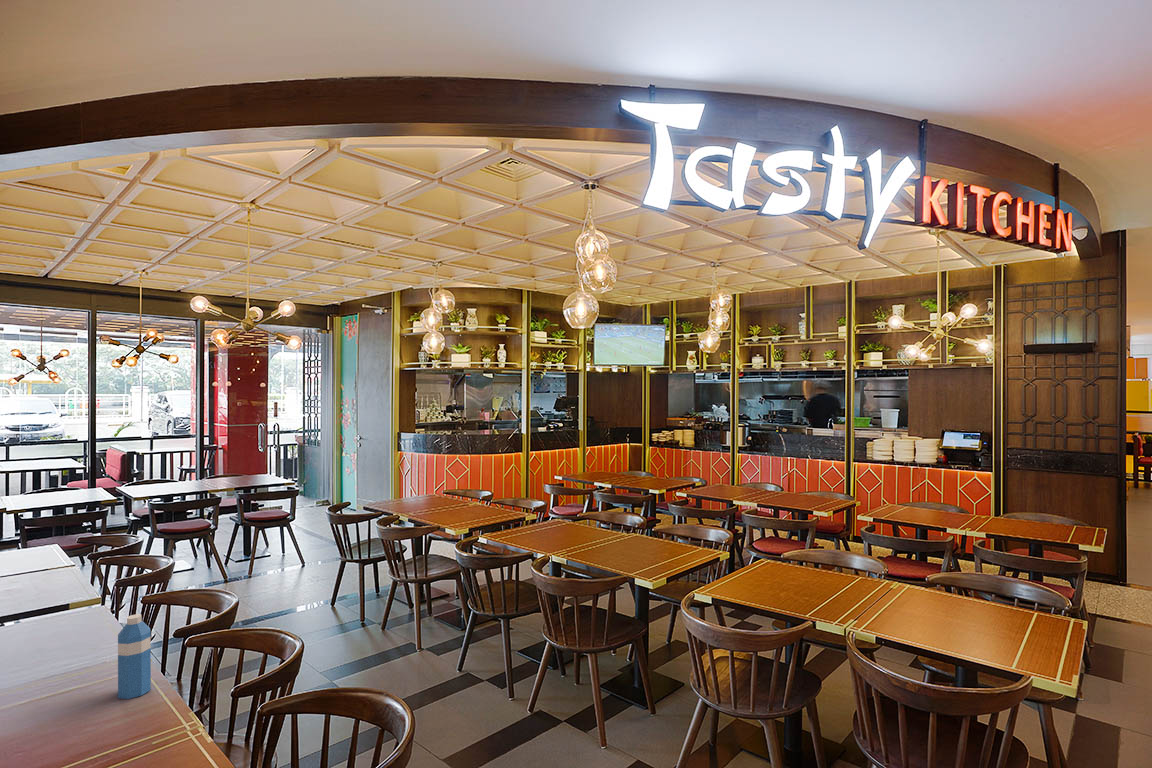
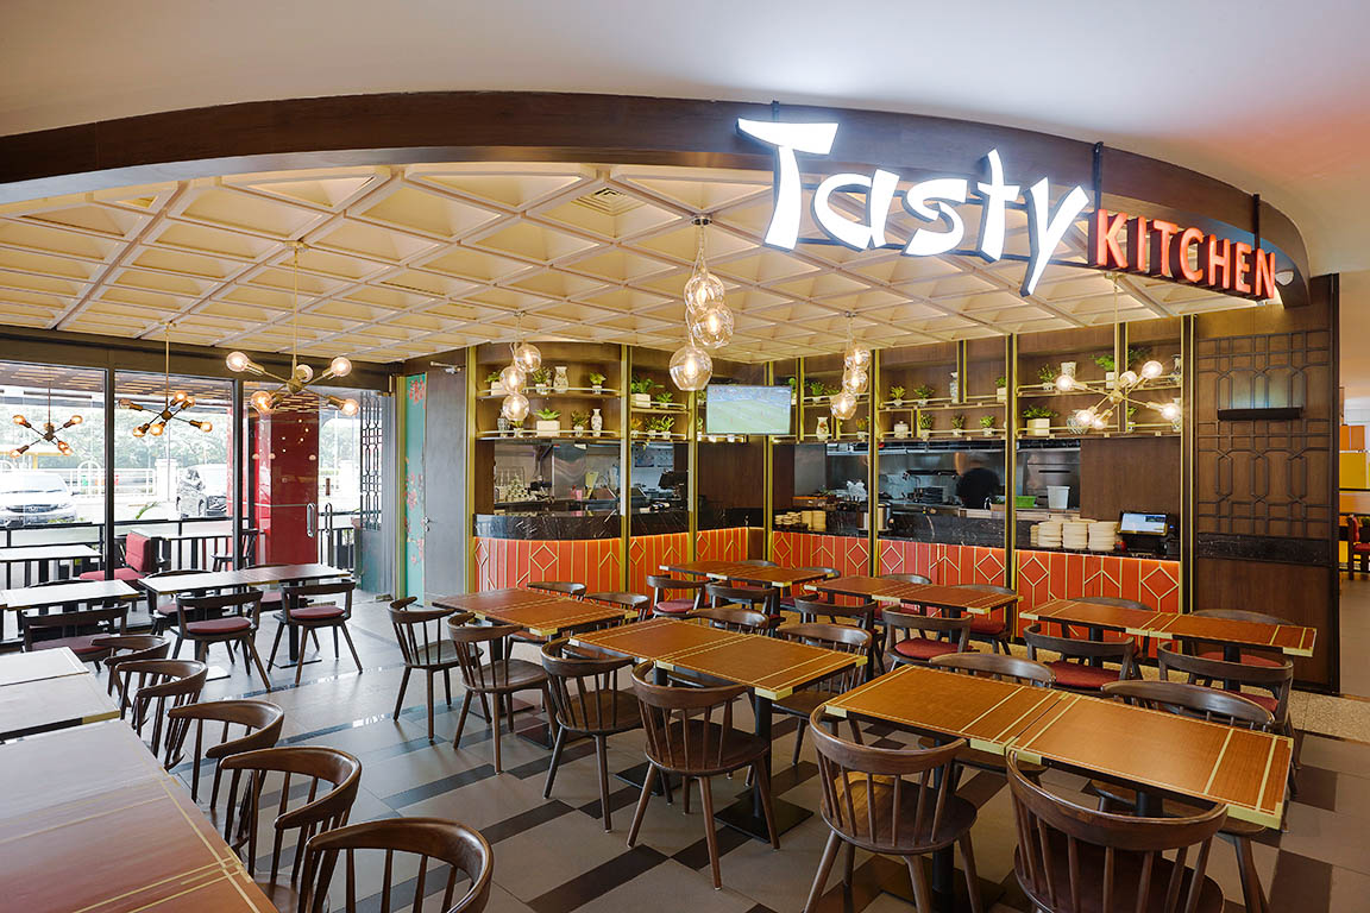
- water bottle [117,613,152,700]
